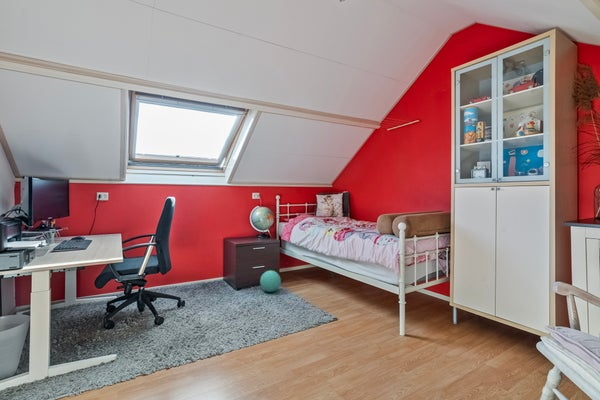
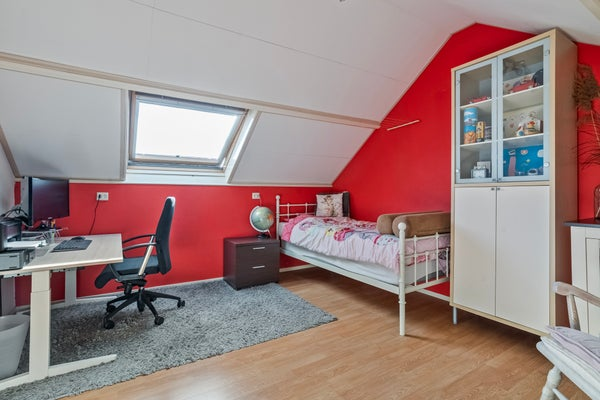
- ball [259,270,282,293]
